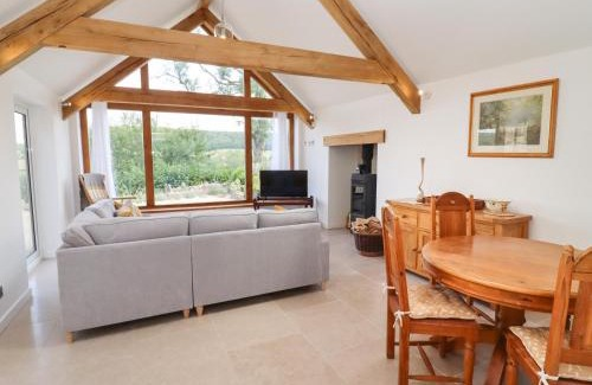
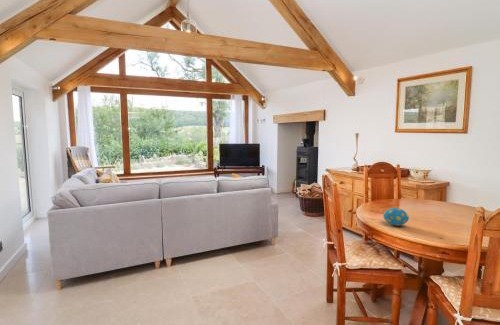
+ decorative egg [382,207,410,227]
